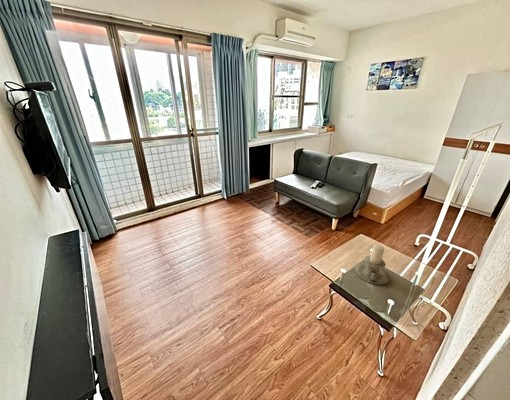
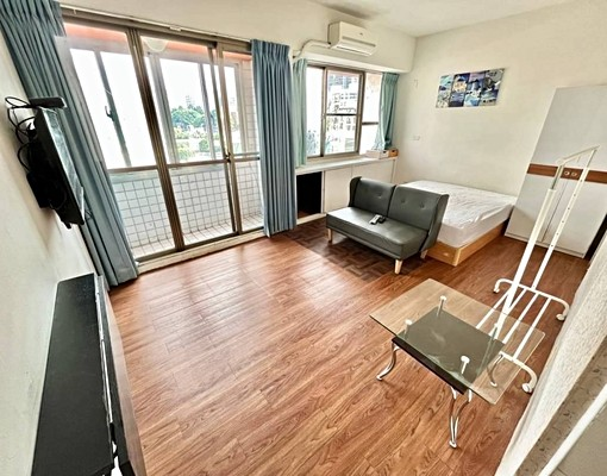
- candle holder [354,243,391,286]
